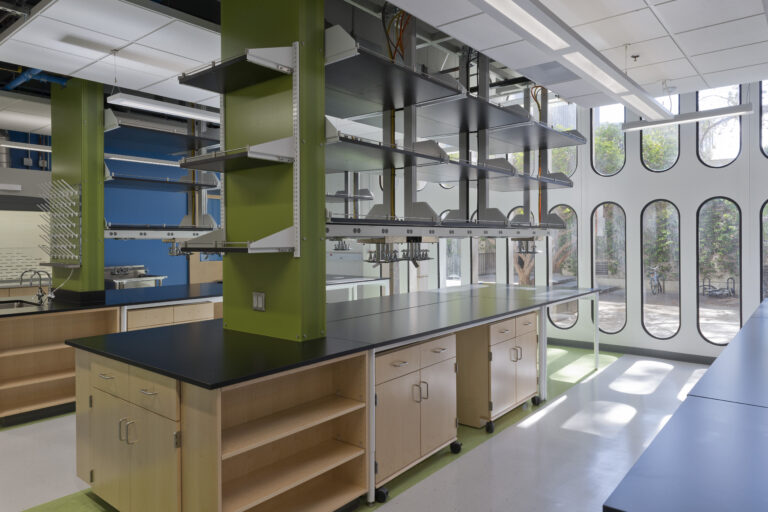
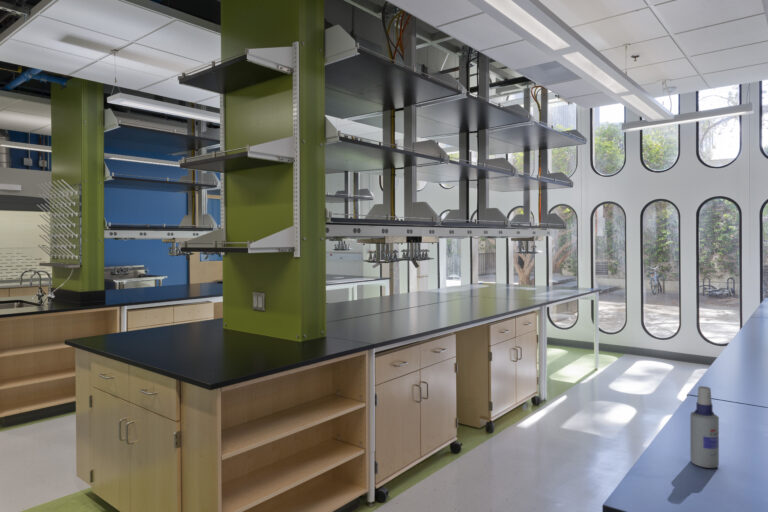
+ spray bottle [689,385,720,469]
